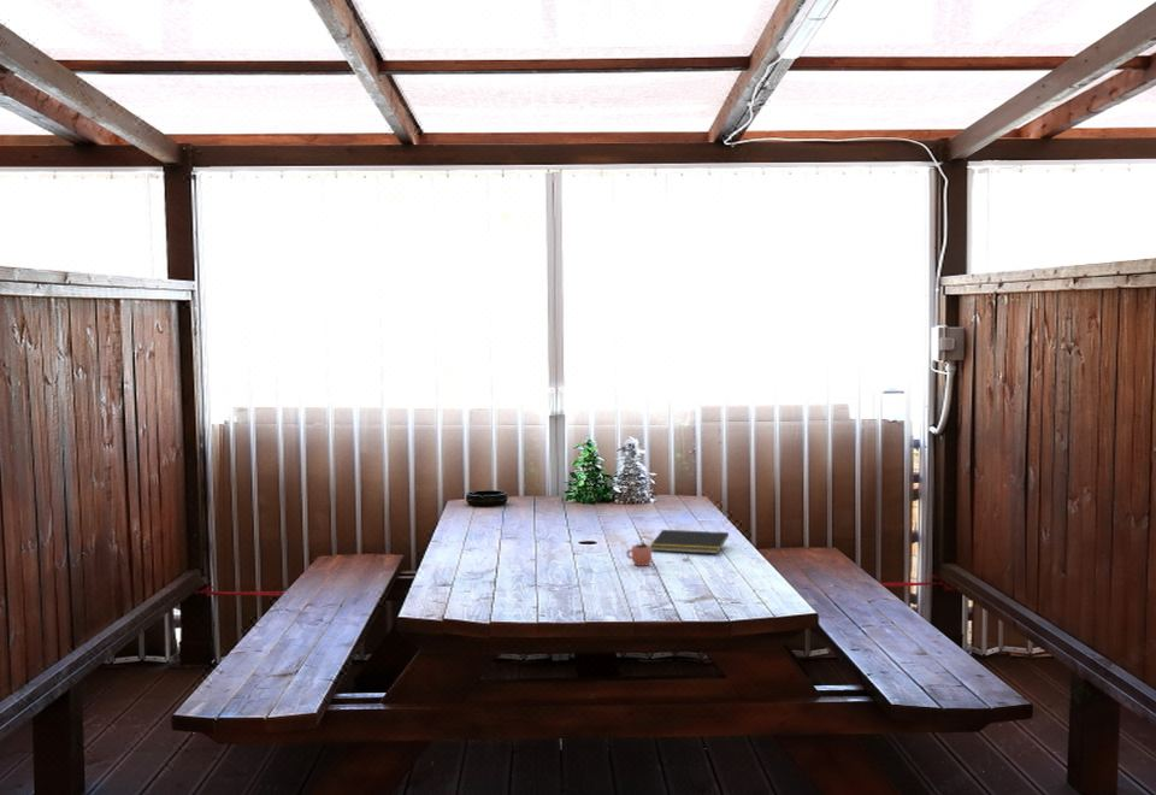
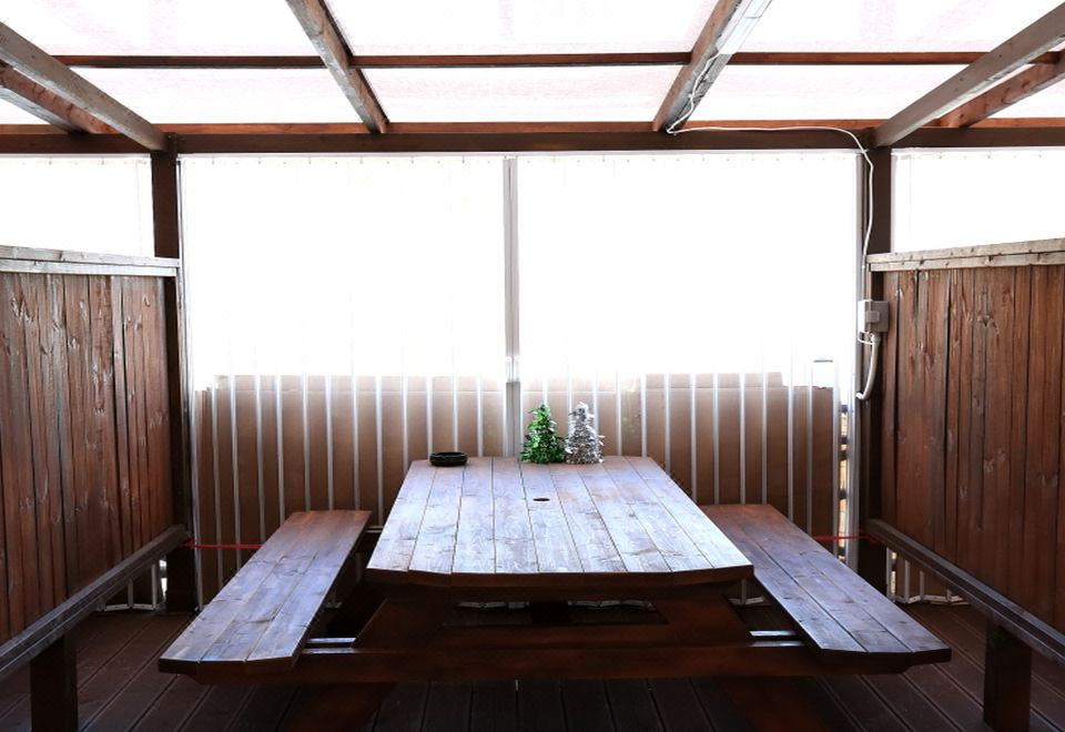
- notepad [649,529,730,555]
- cocoa [625,528,653,567]
